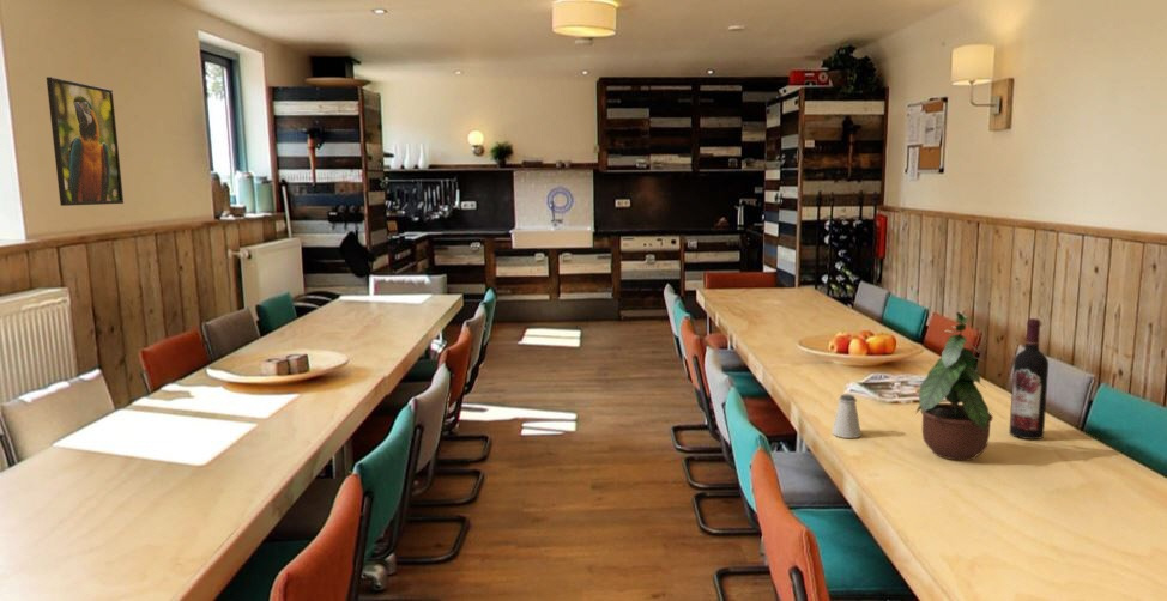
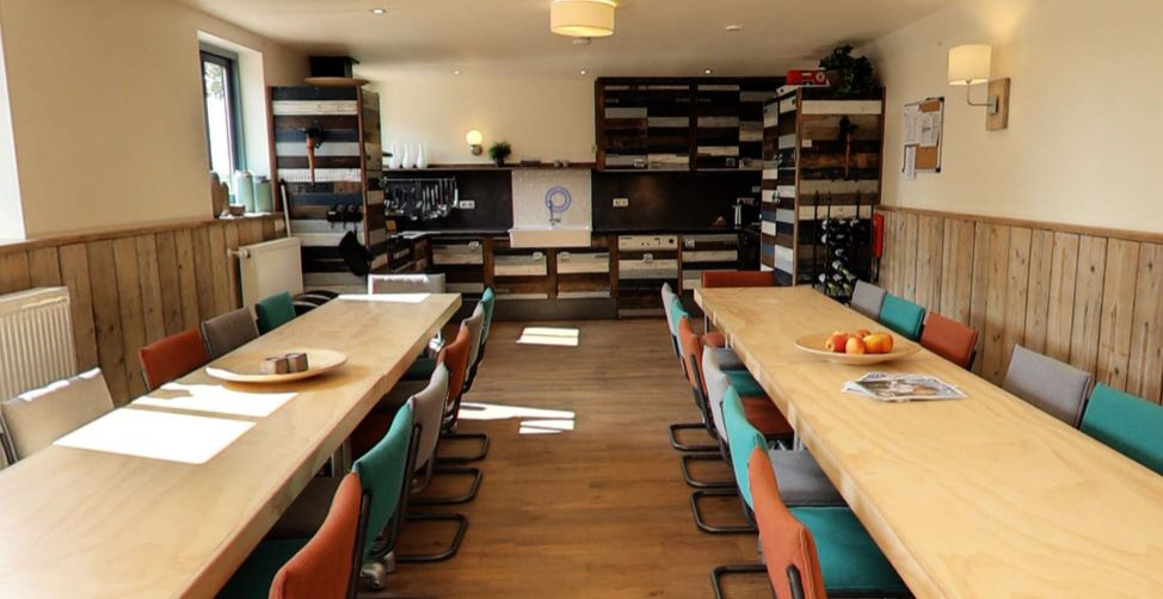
- wine bottle [1008,317,1050,441]
- saltshaker [830,394,863,439]
- potted plant [915,311,997,461]
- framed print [46,75,125,207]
